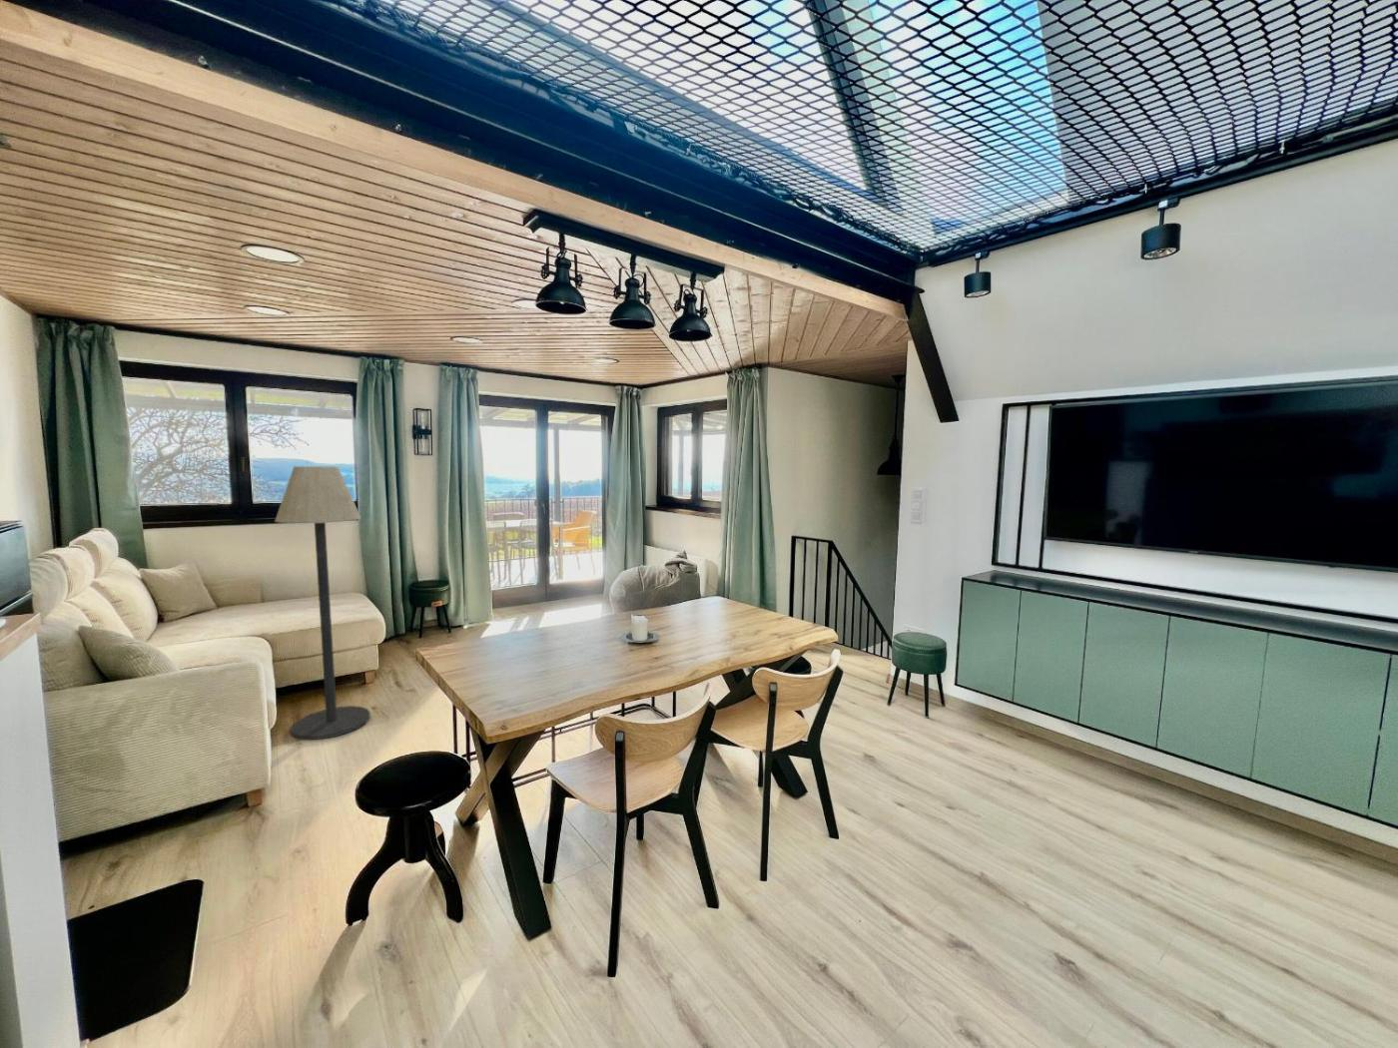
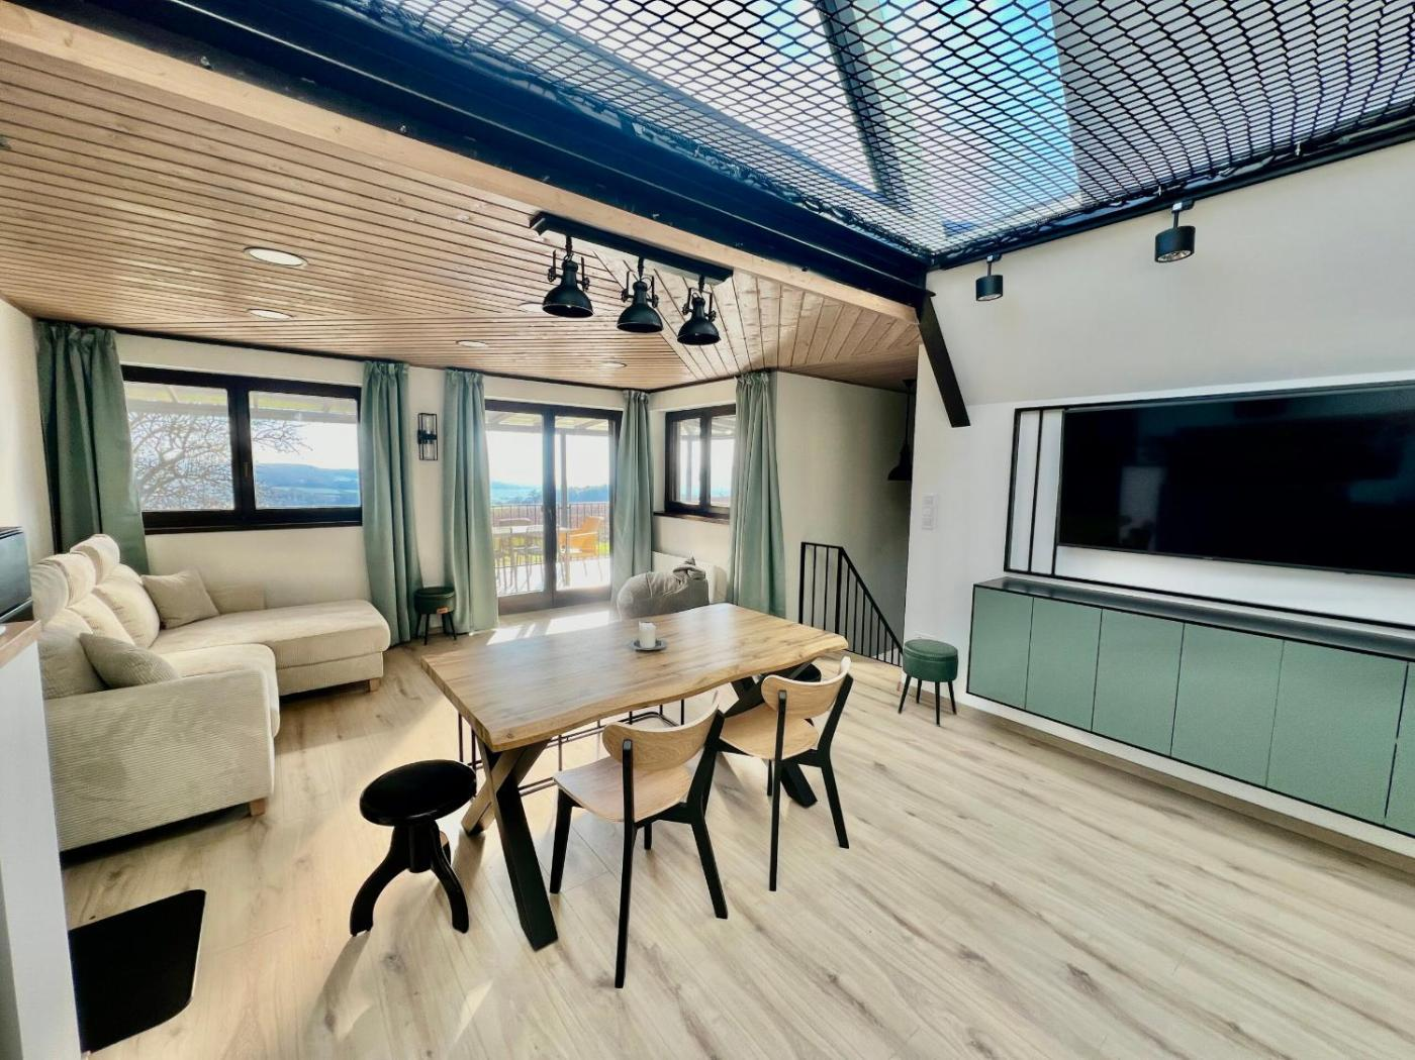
- floor lamp [274,466,371,741]
